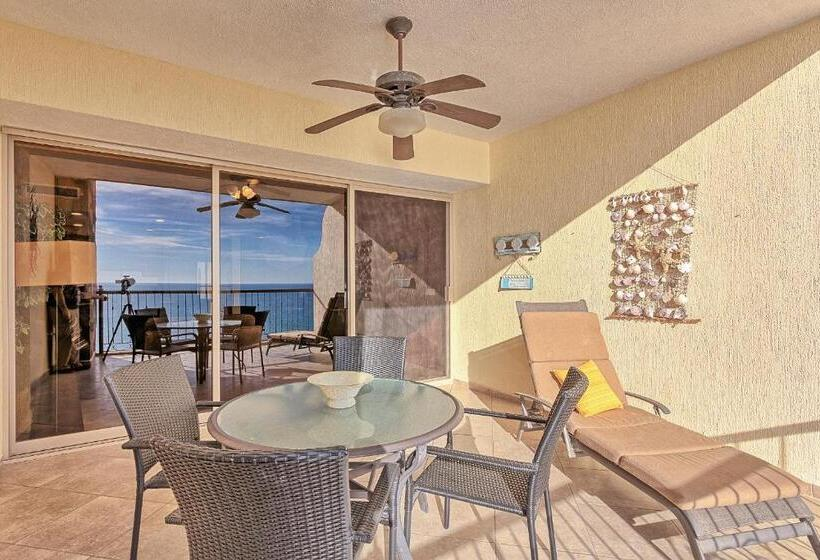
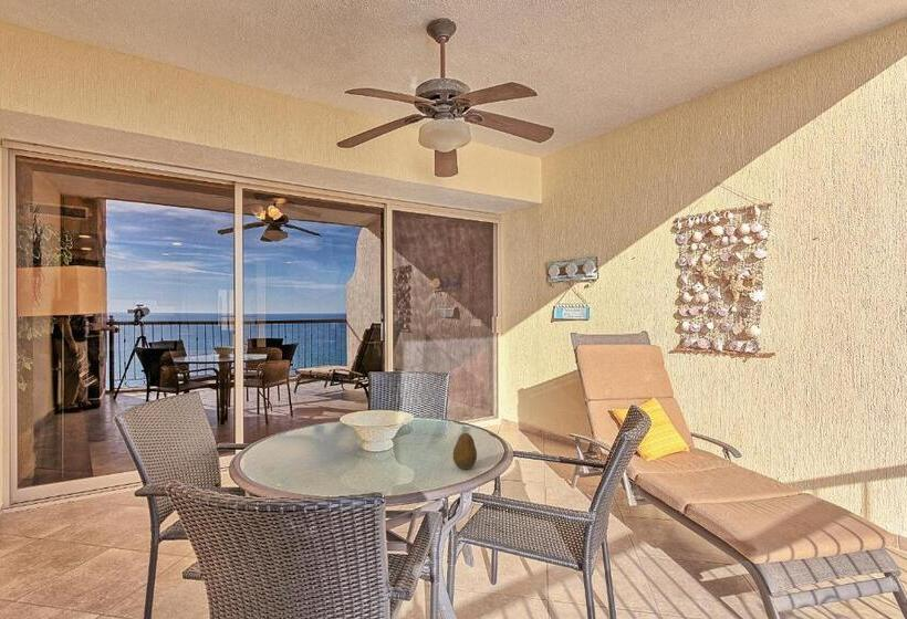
+ fruit [451,432,478,471]
